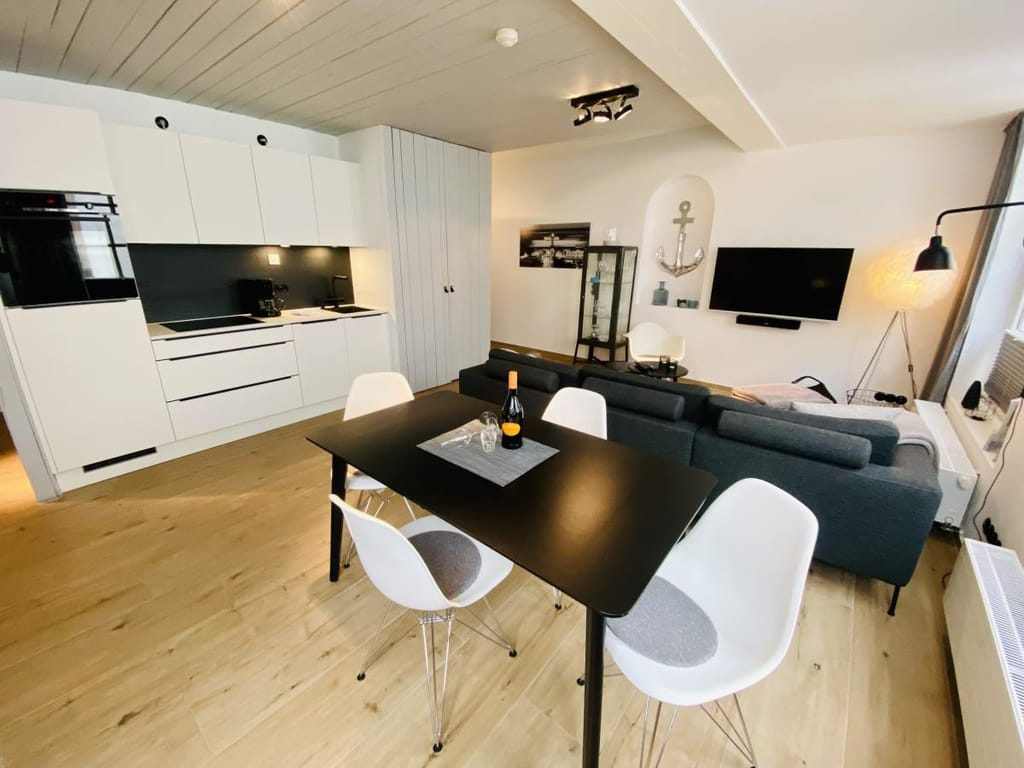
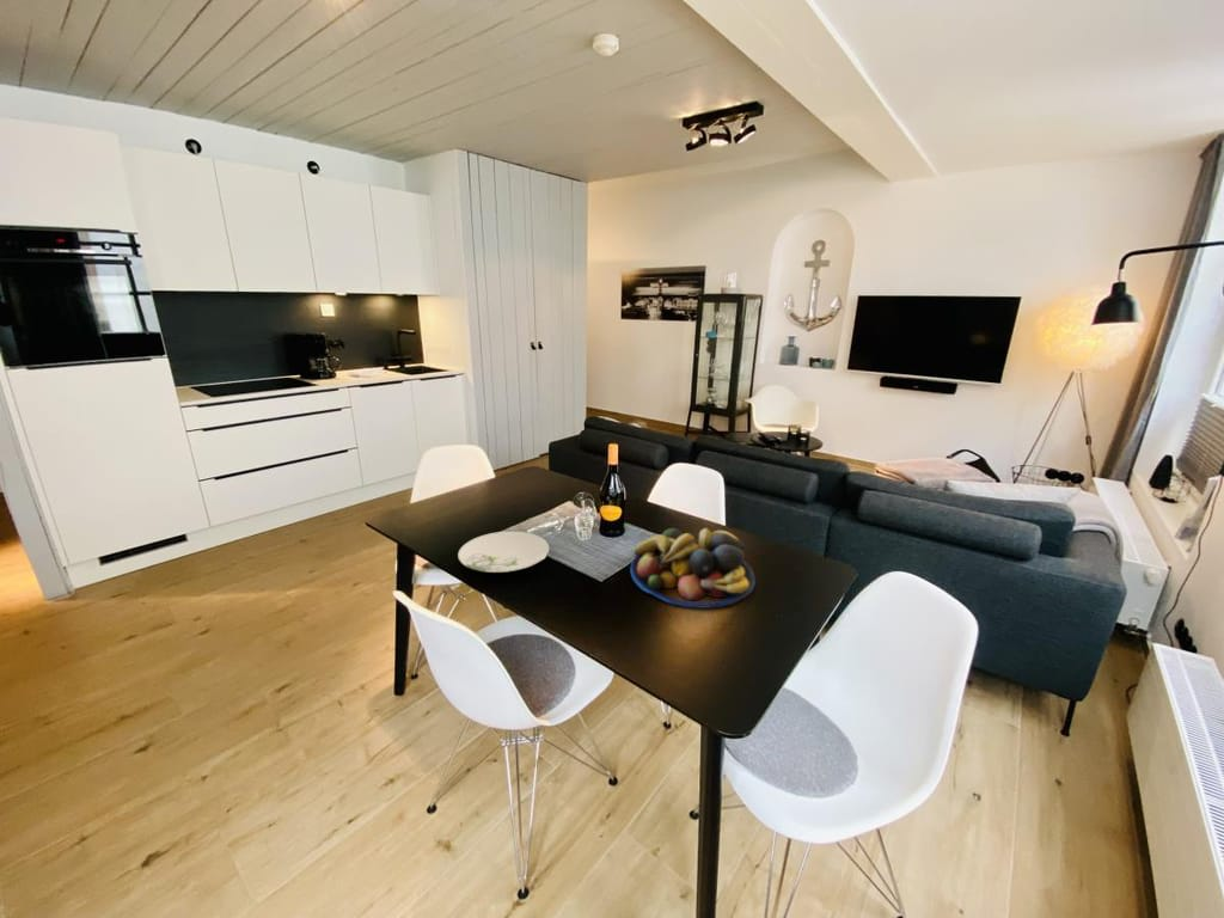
+ fruit bowl [629,527,757,610]
+ plate [457,531,551,574]
